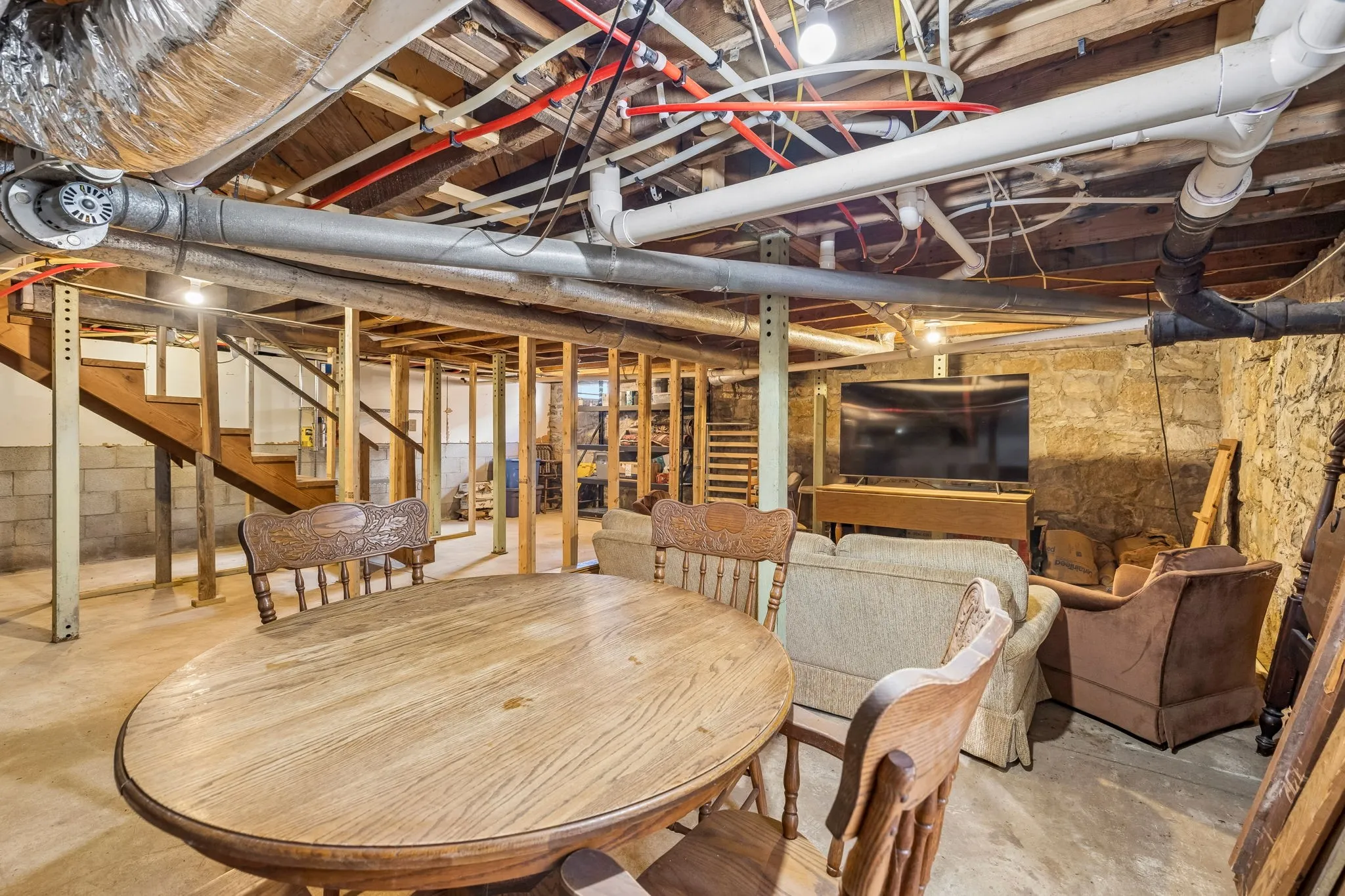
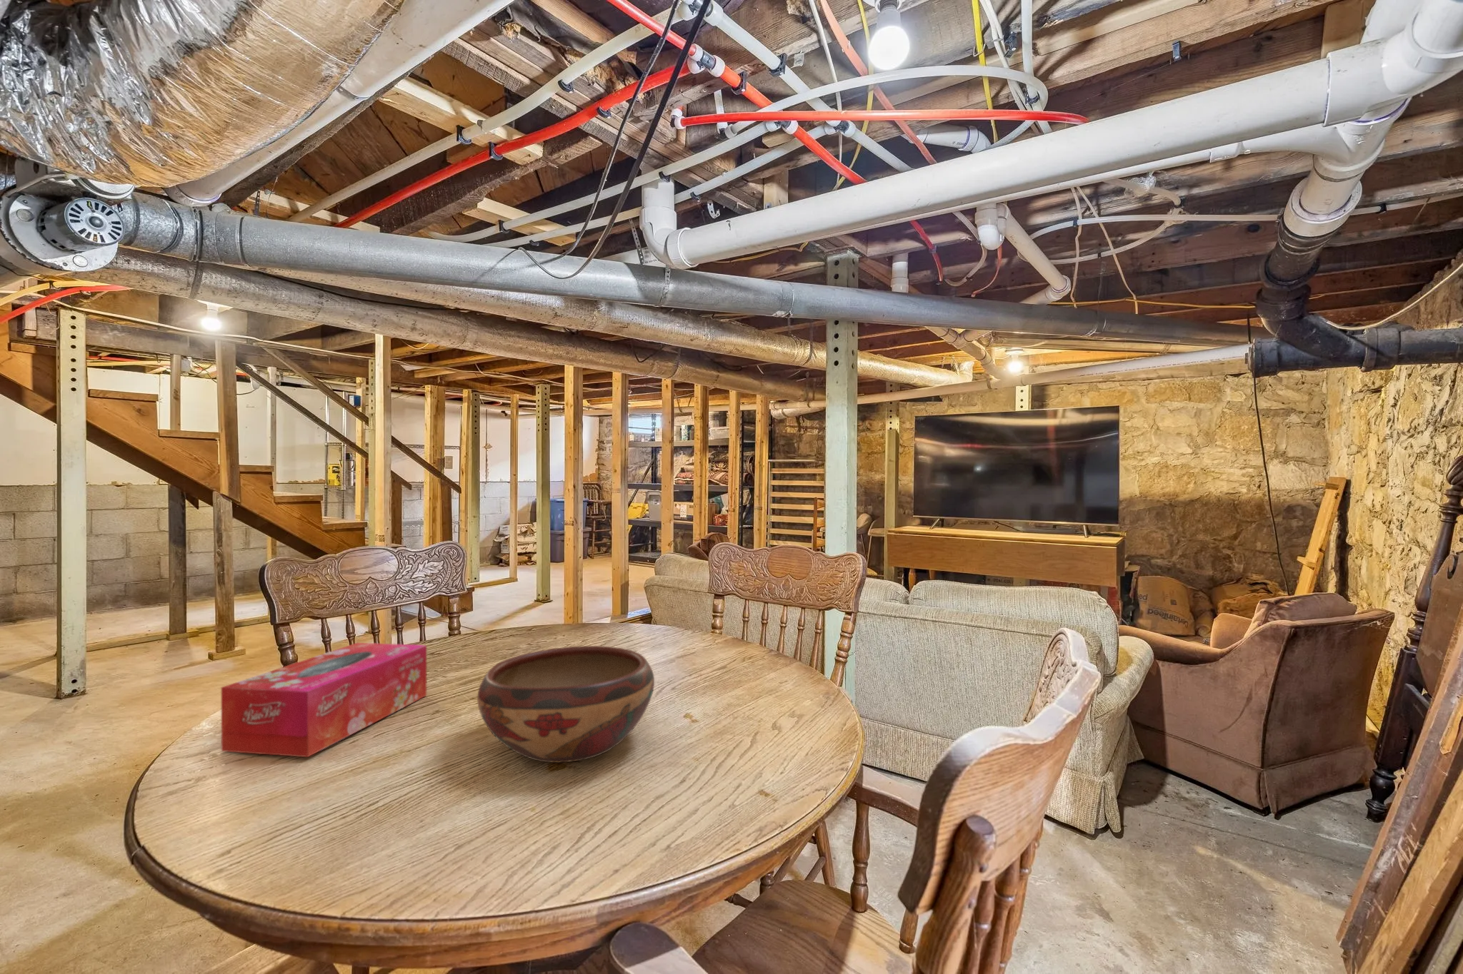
+ tissue box [221,642,427,758]
+ decorative bowl [476,645,655,763]
